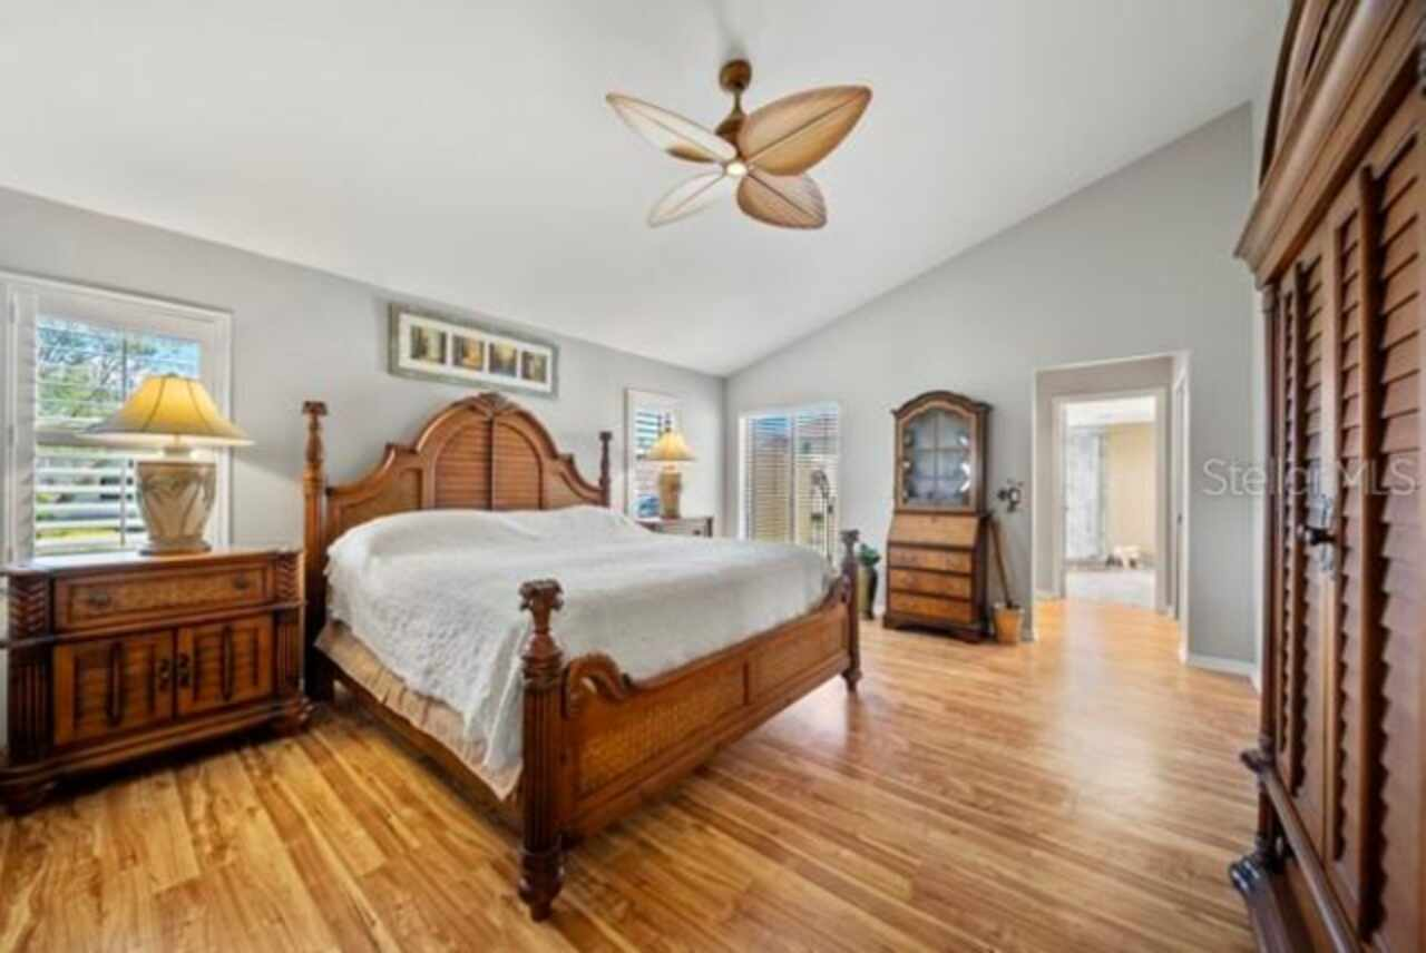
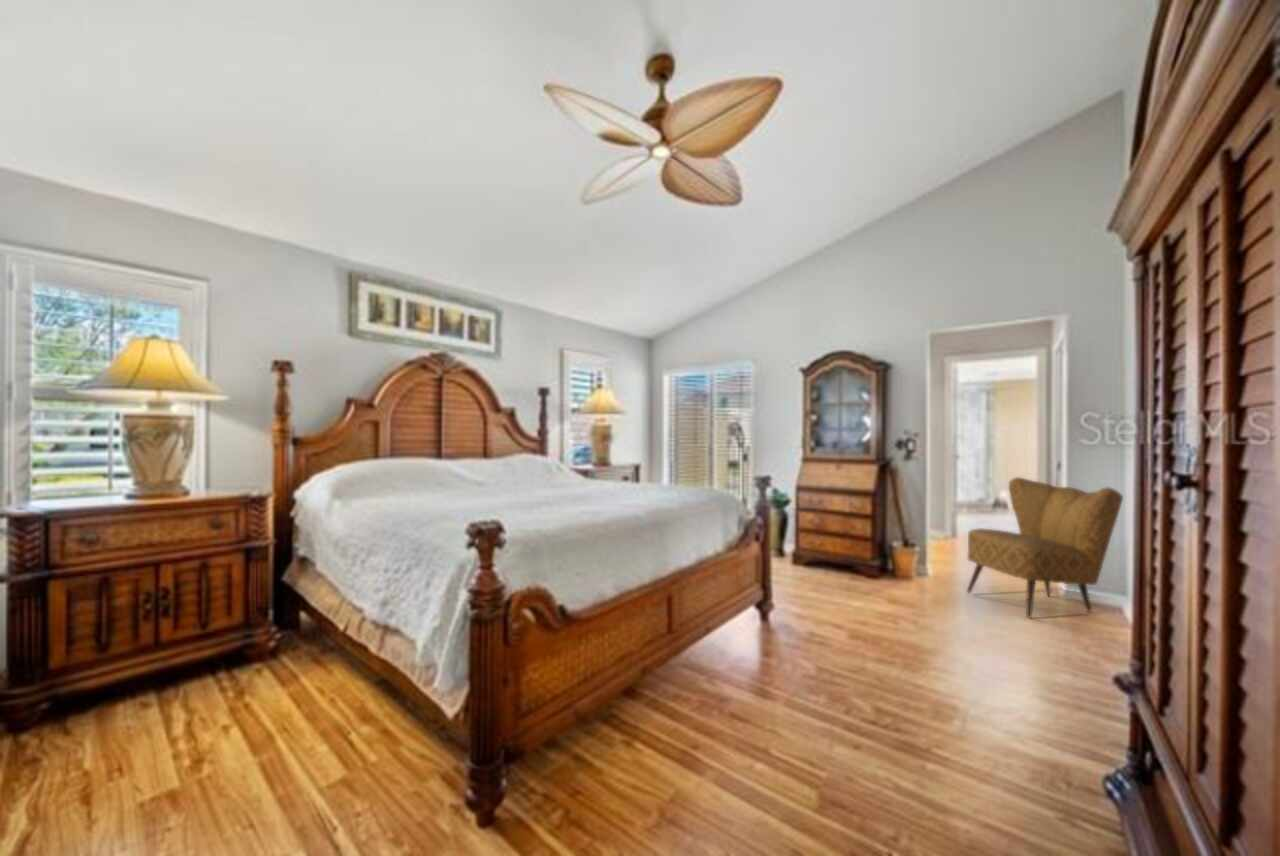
+ armchair [966,476,1124,619]
